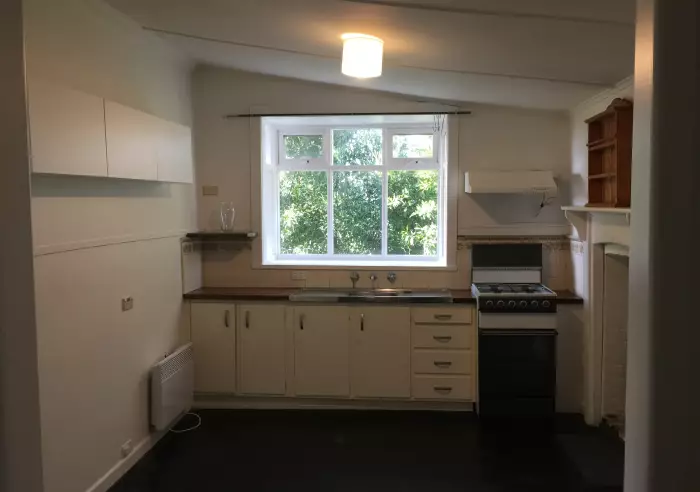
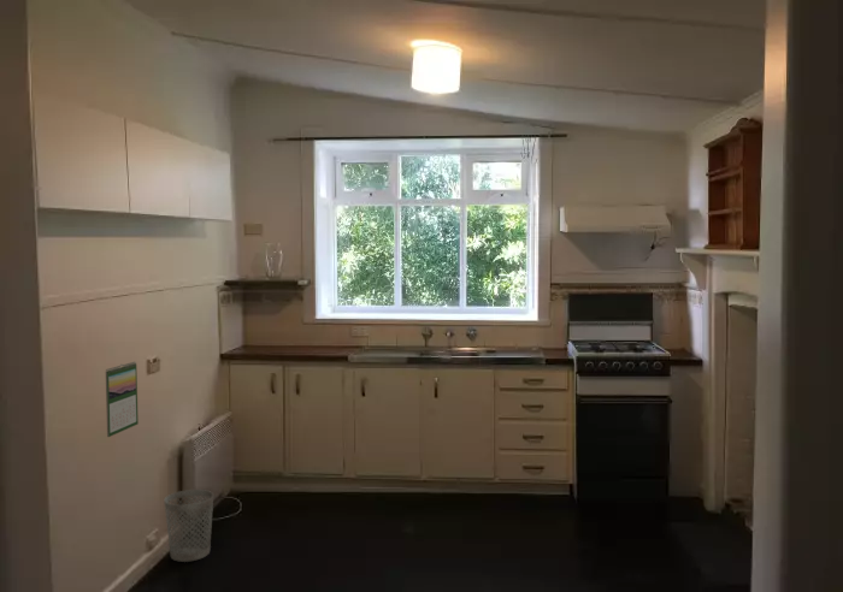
+ wastebasket [163,489,214,563]
+ calendar [105,361,140,438]
